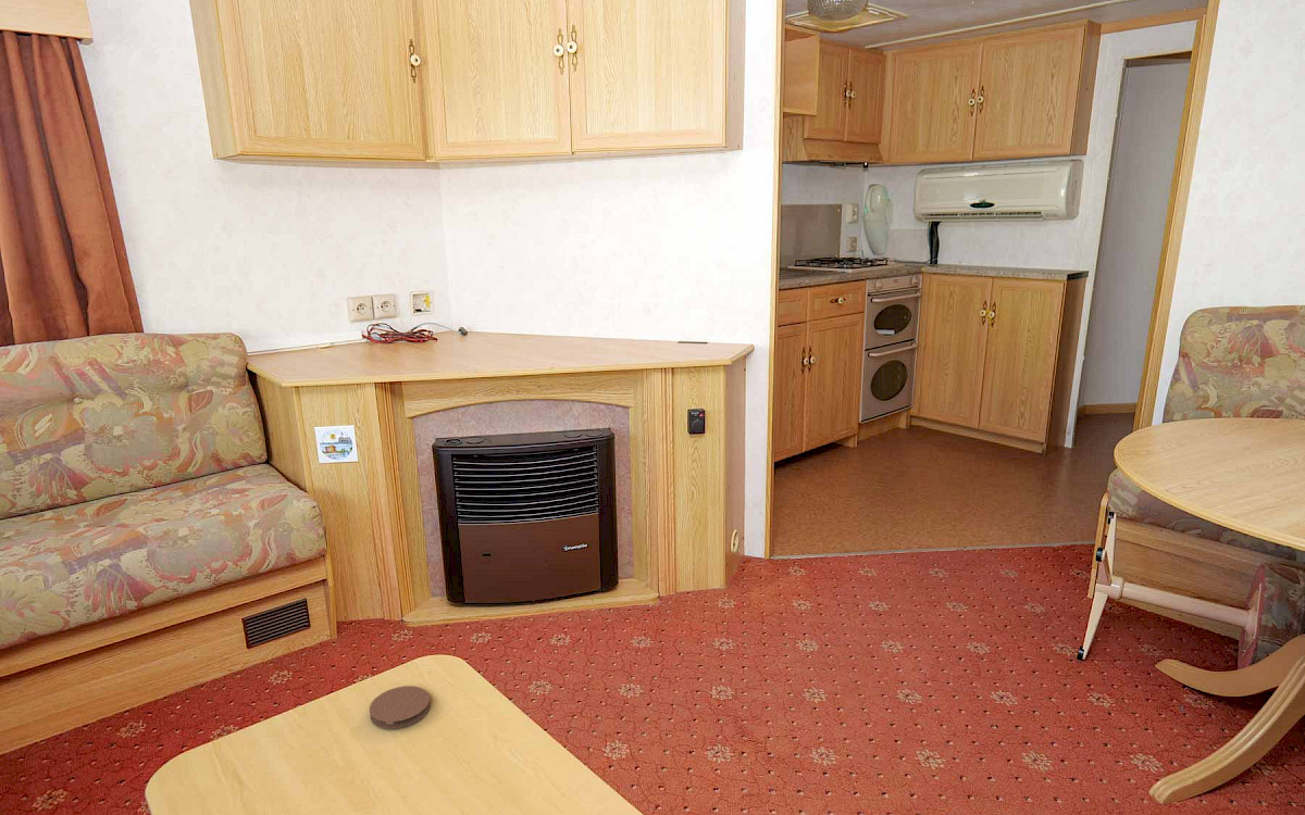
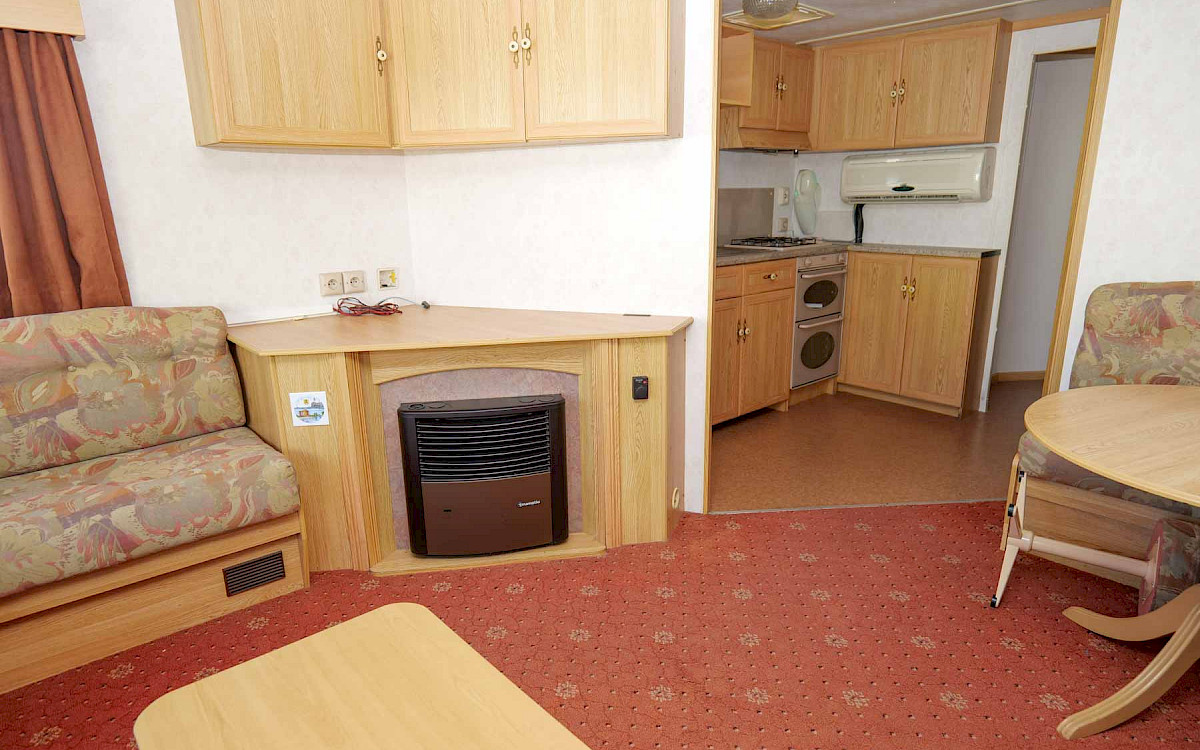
- coaster [369,685,432,730]
